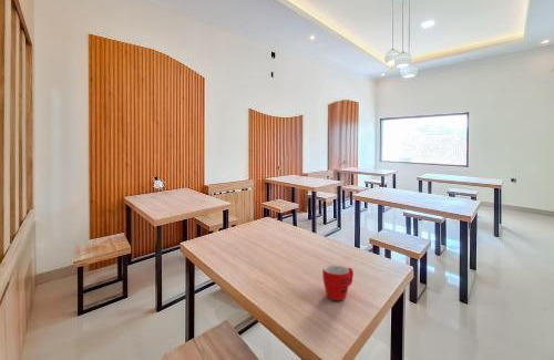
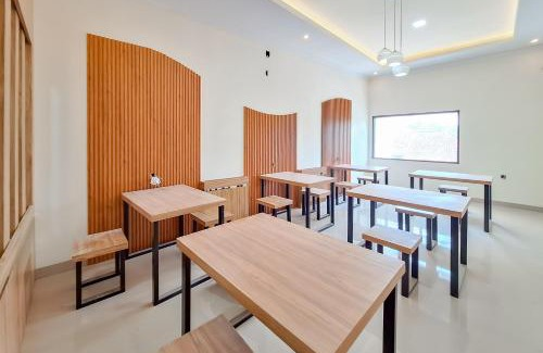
- mug [321,264,355,301]
